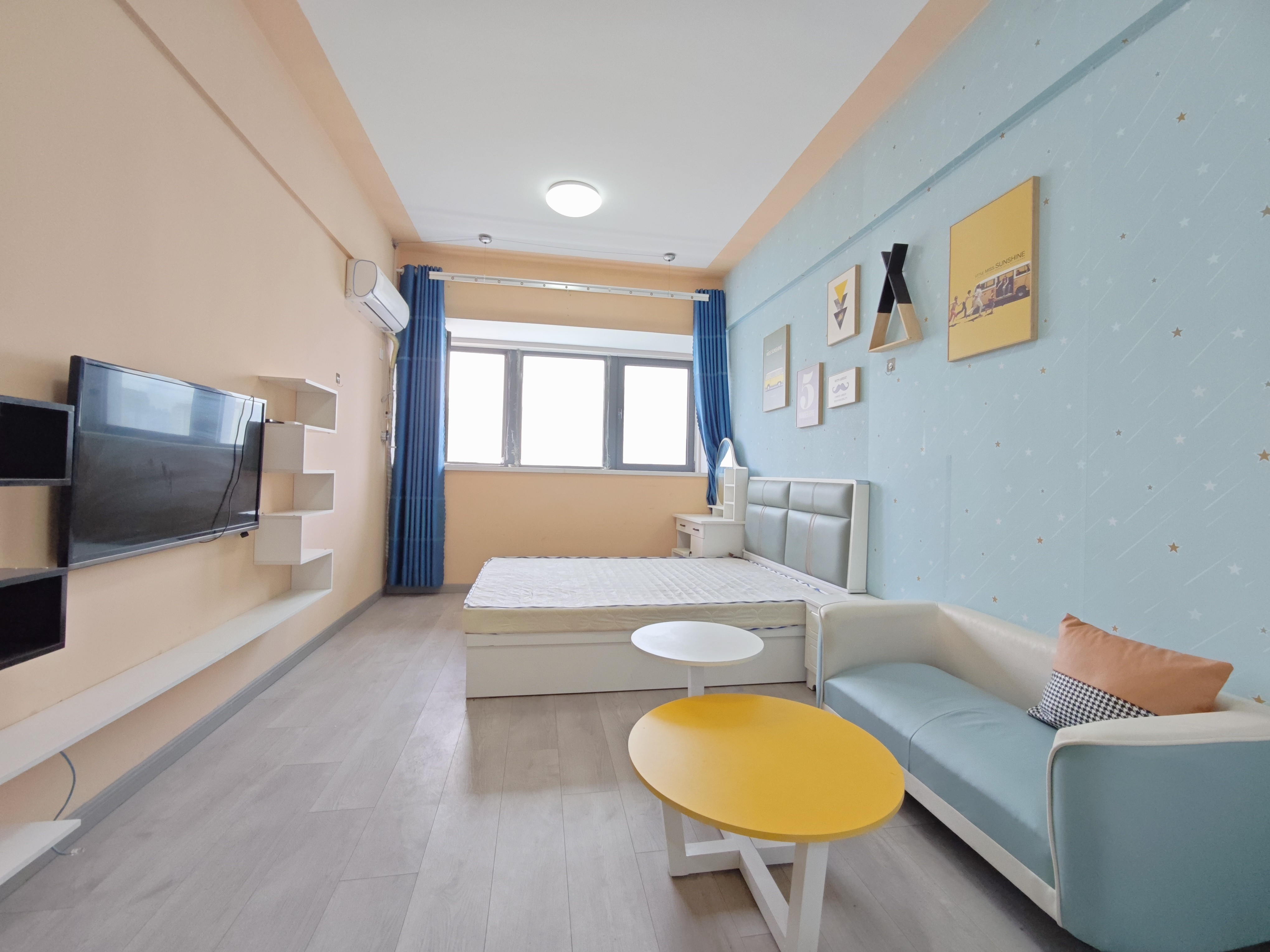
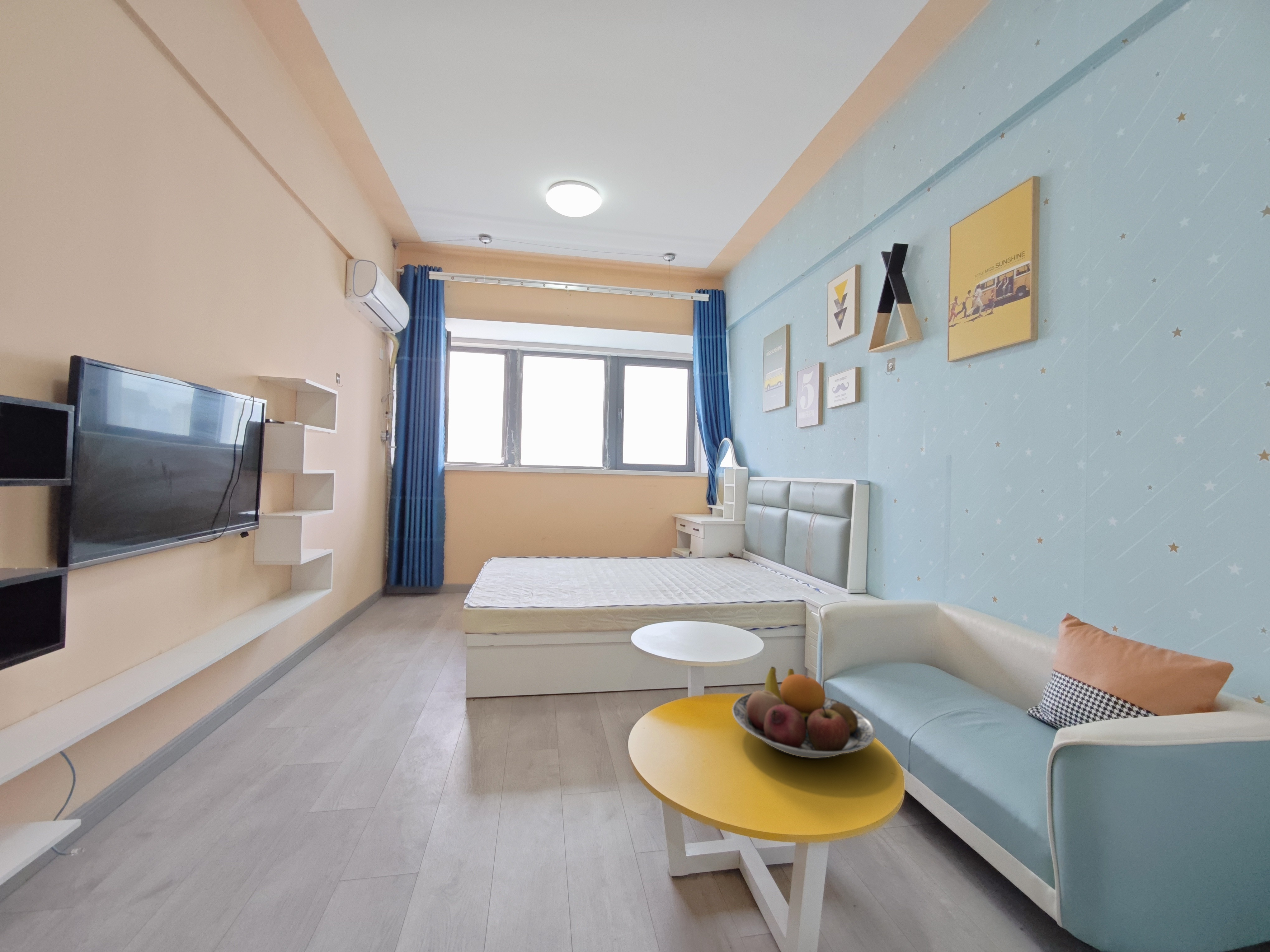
+ fruit bowl [732,666,876,758]
